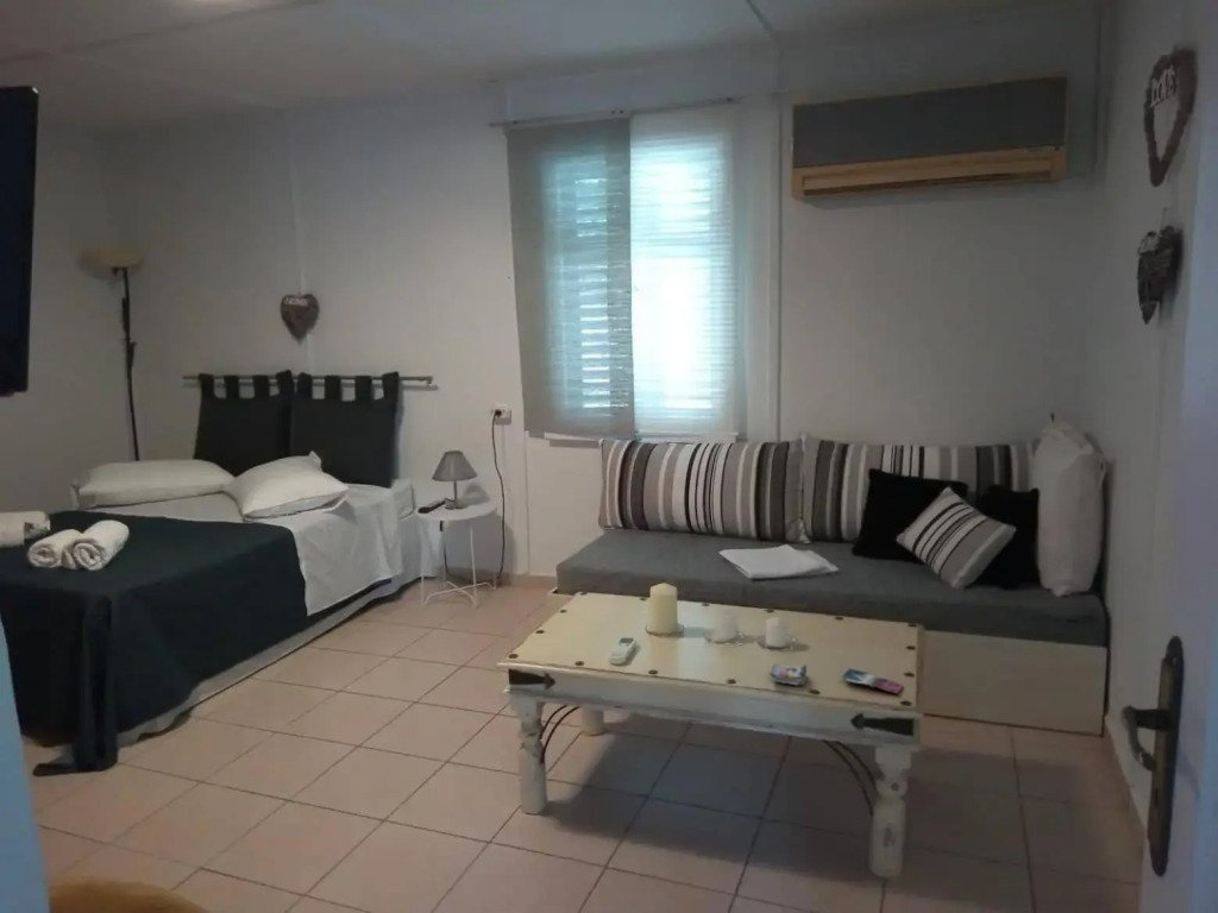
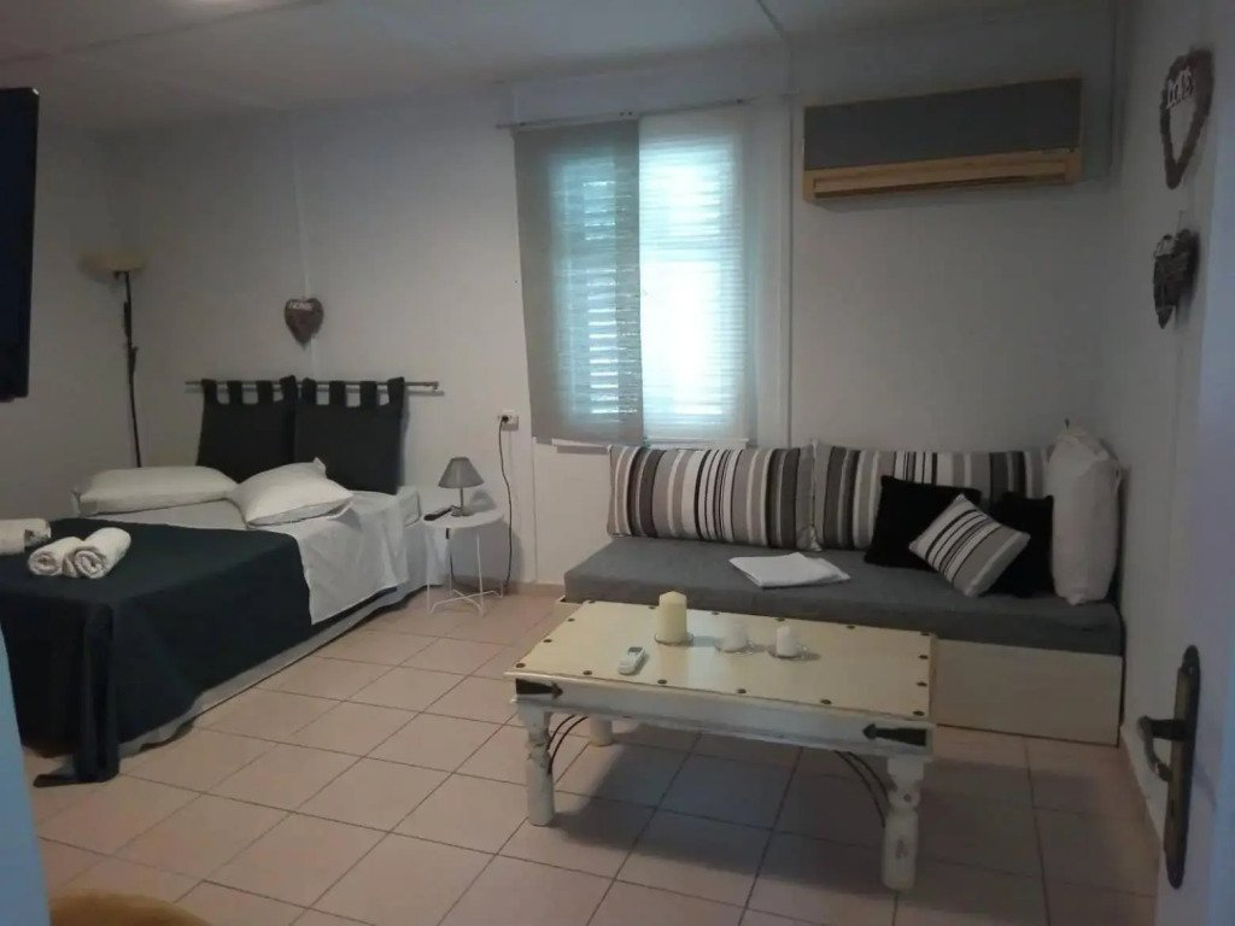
- magazine [768,662,904,694]
